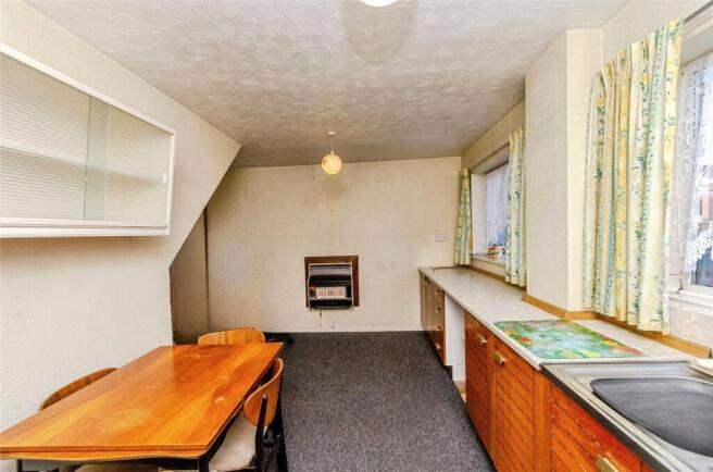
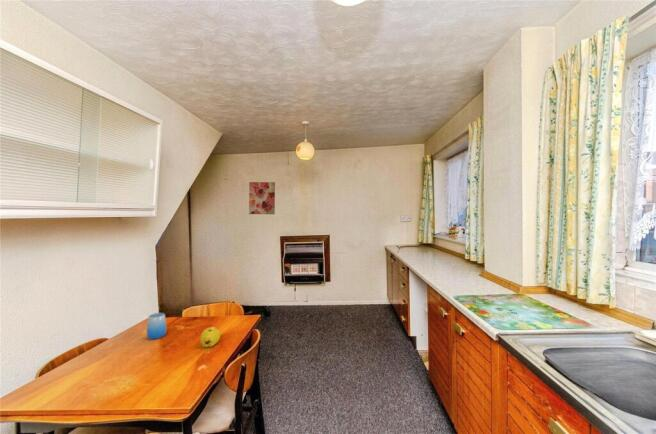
+ wall art [248,181,276,215]
+ fruit [199,326,221,348]
+ cup [146,312,167,340]
